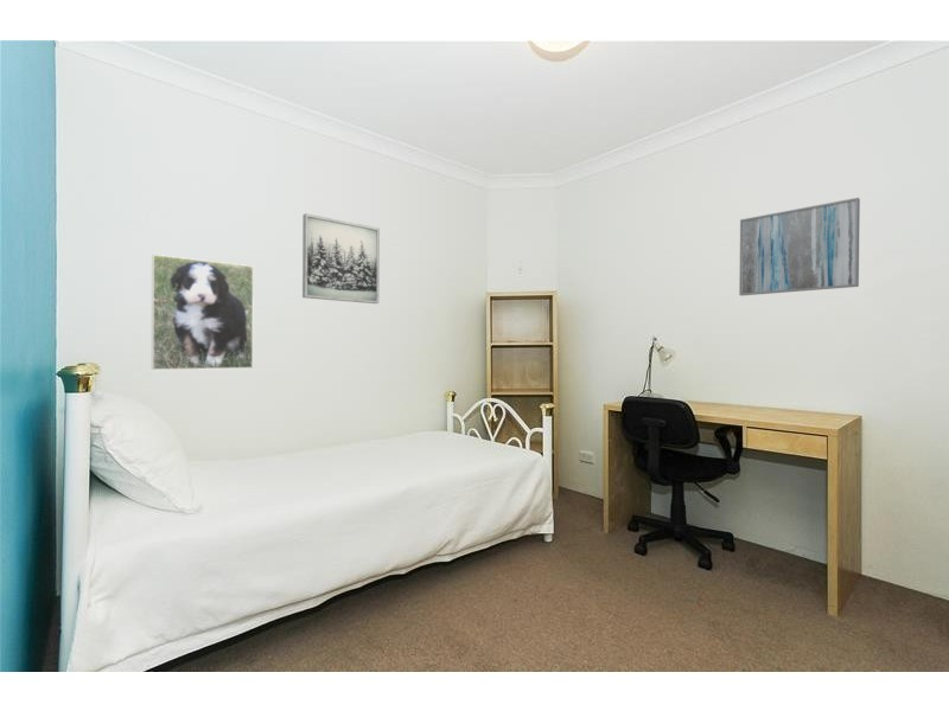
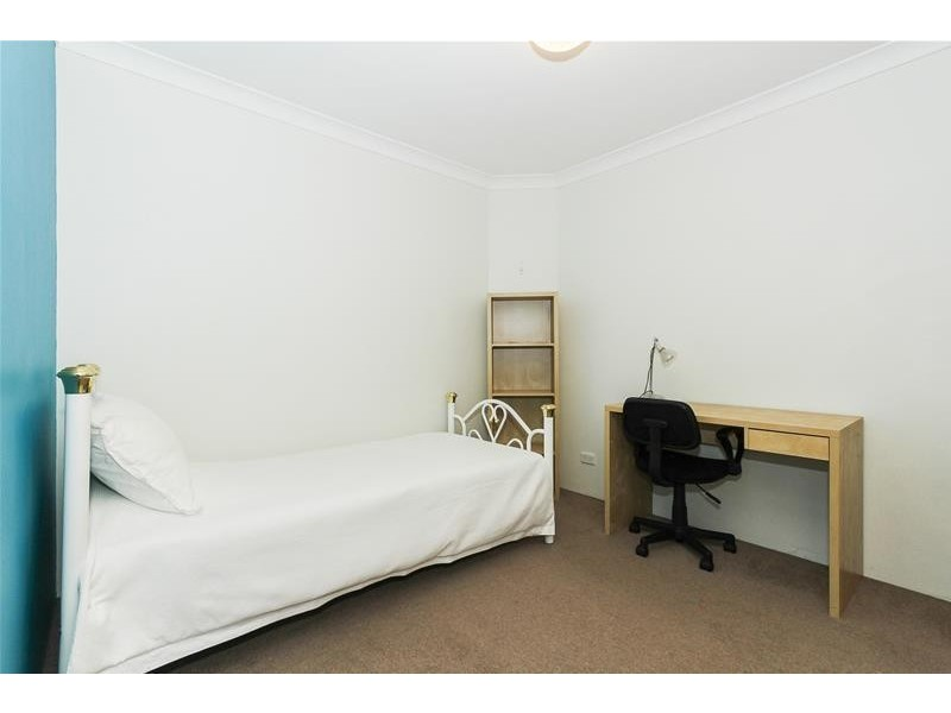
- wall art [301,212,381,305]
- wall art [738,197,861,296]
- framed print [151,254,255,371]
